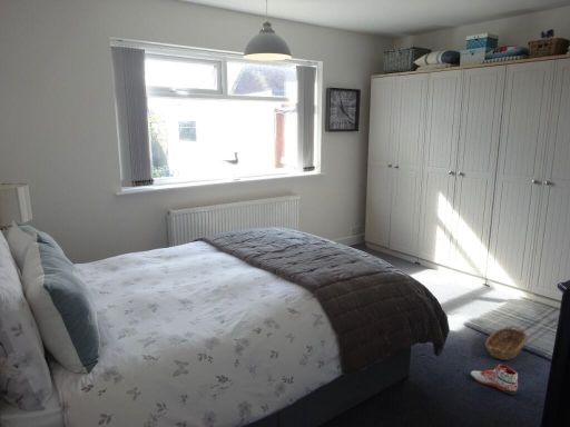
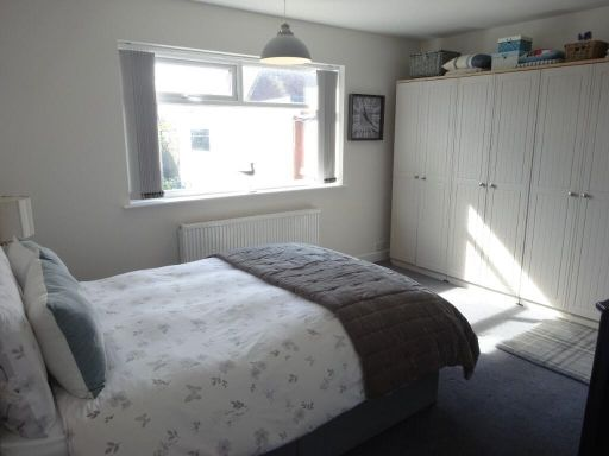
- basket [484,325,529,361]
- sneaker [469,364,519,396]
